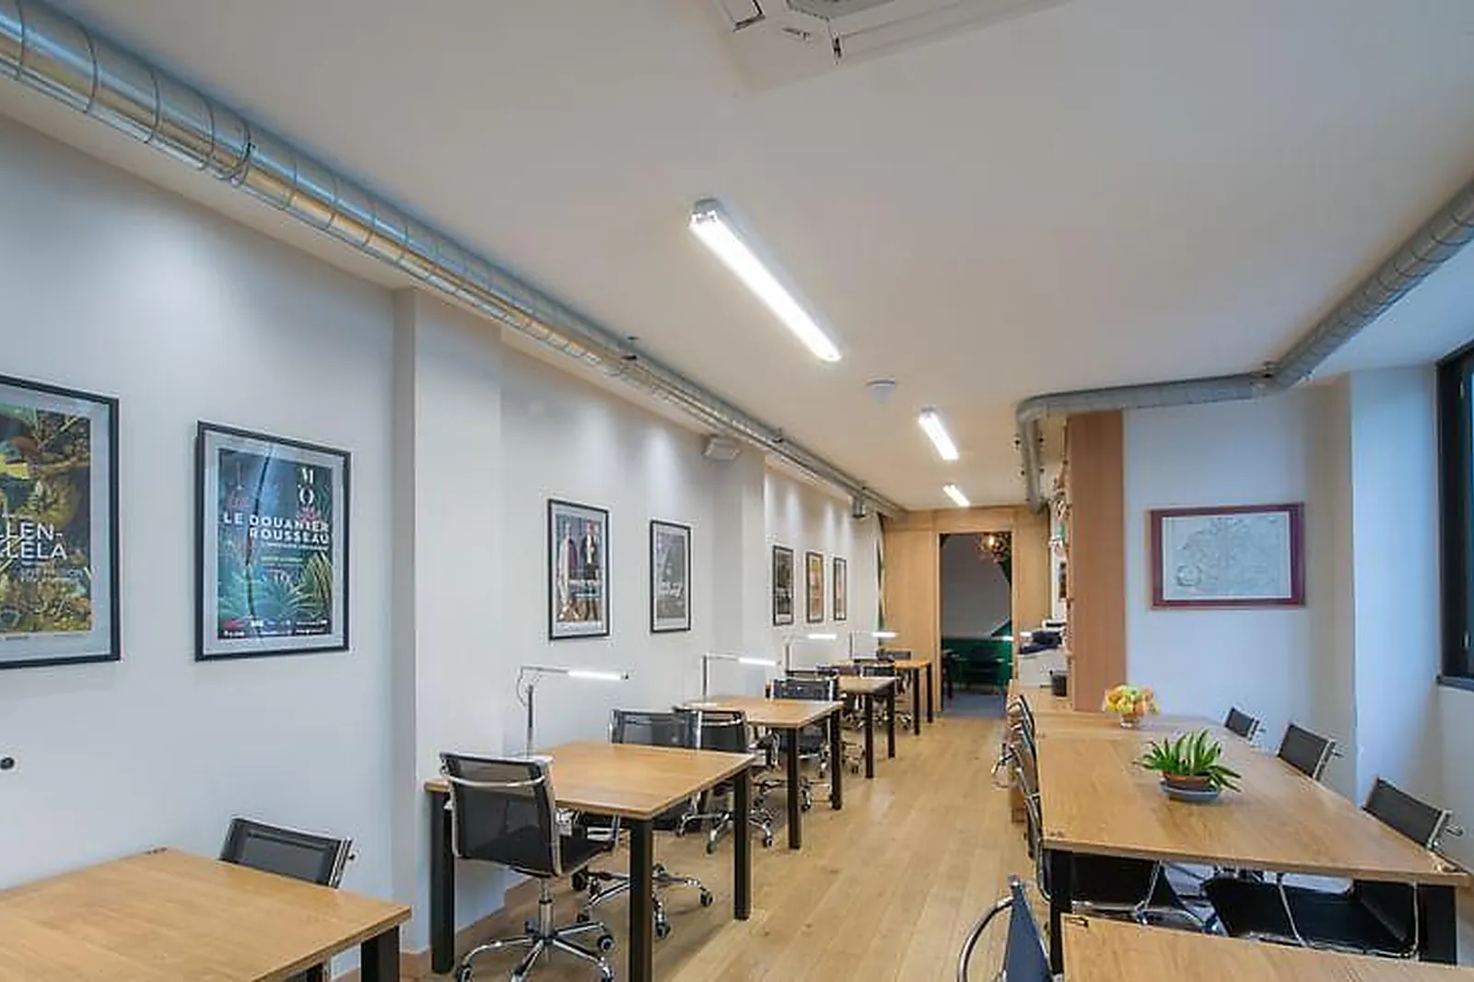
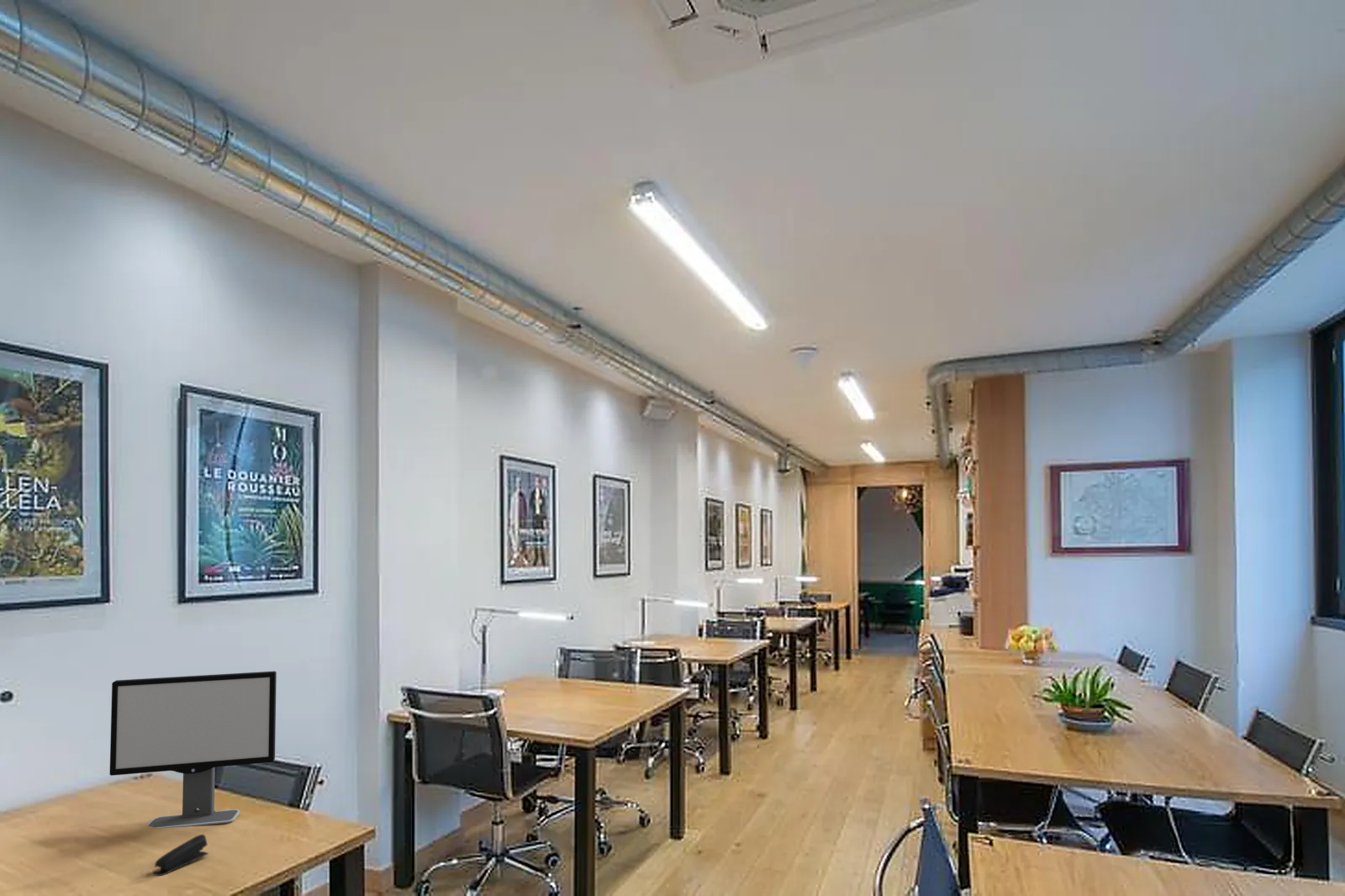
+ stapler [151,834,209,877]
+ computer monitor [109,671,277,829]
